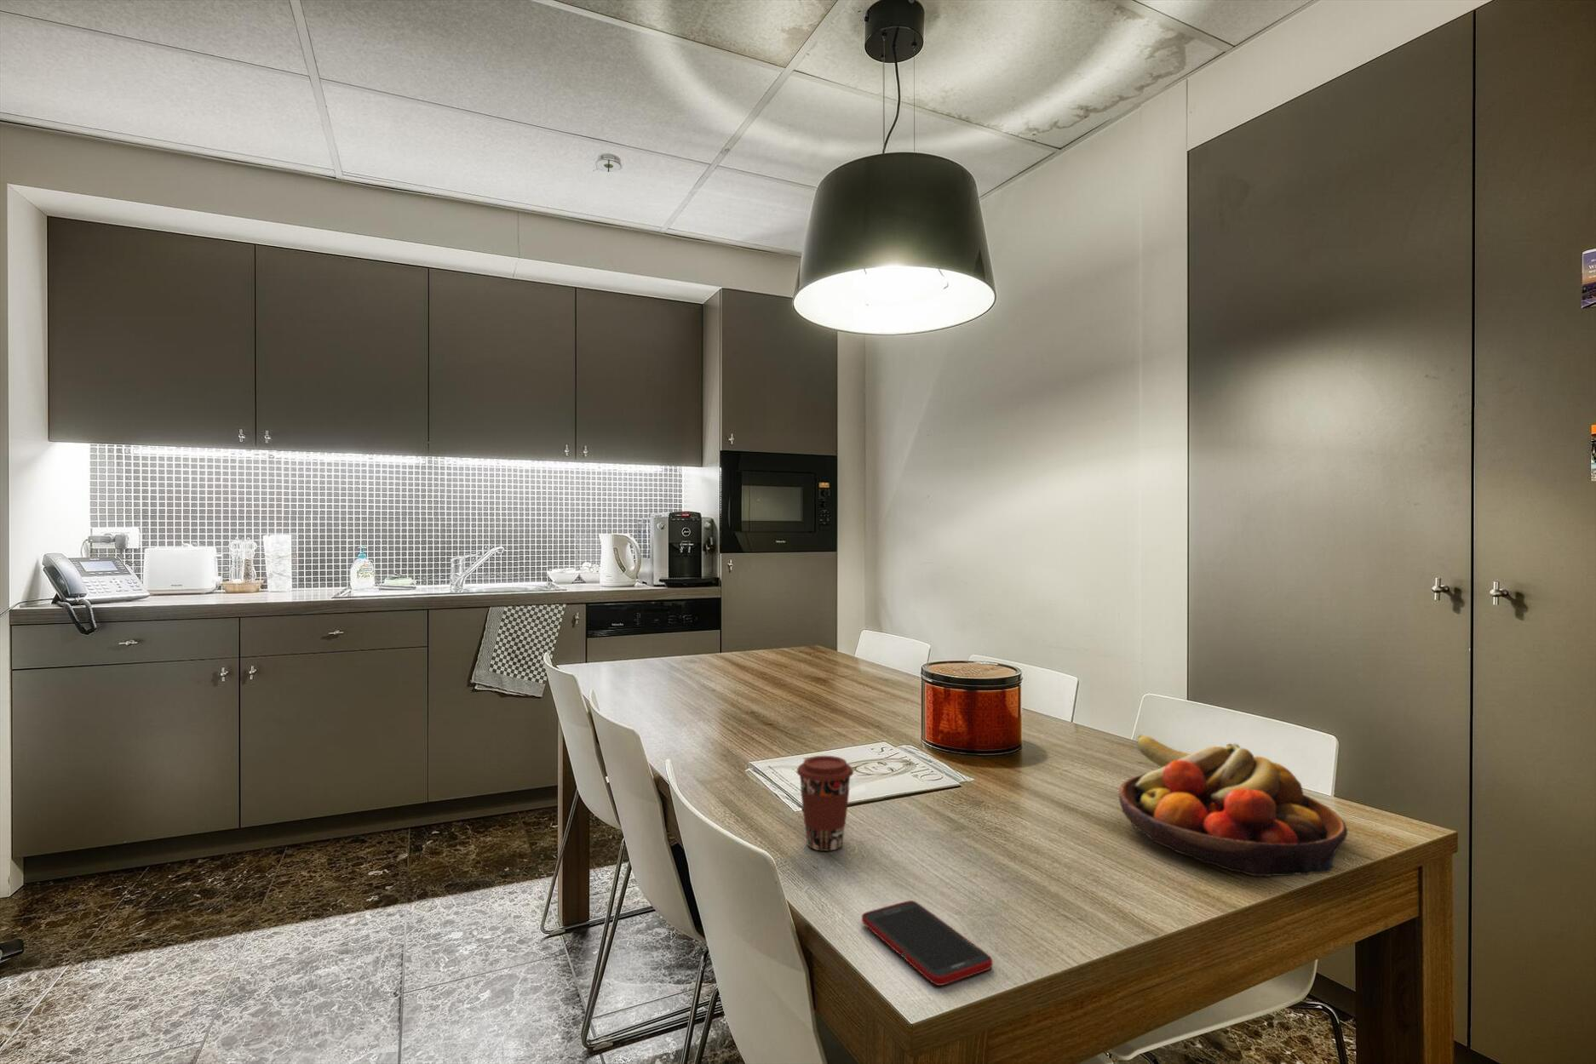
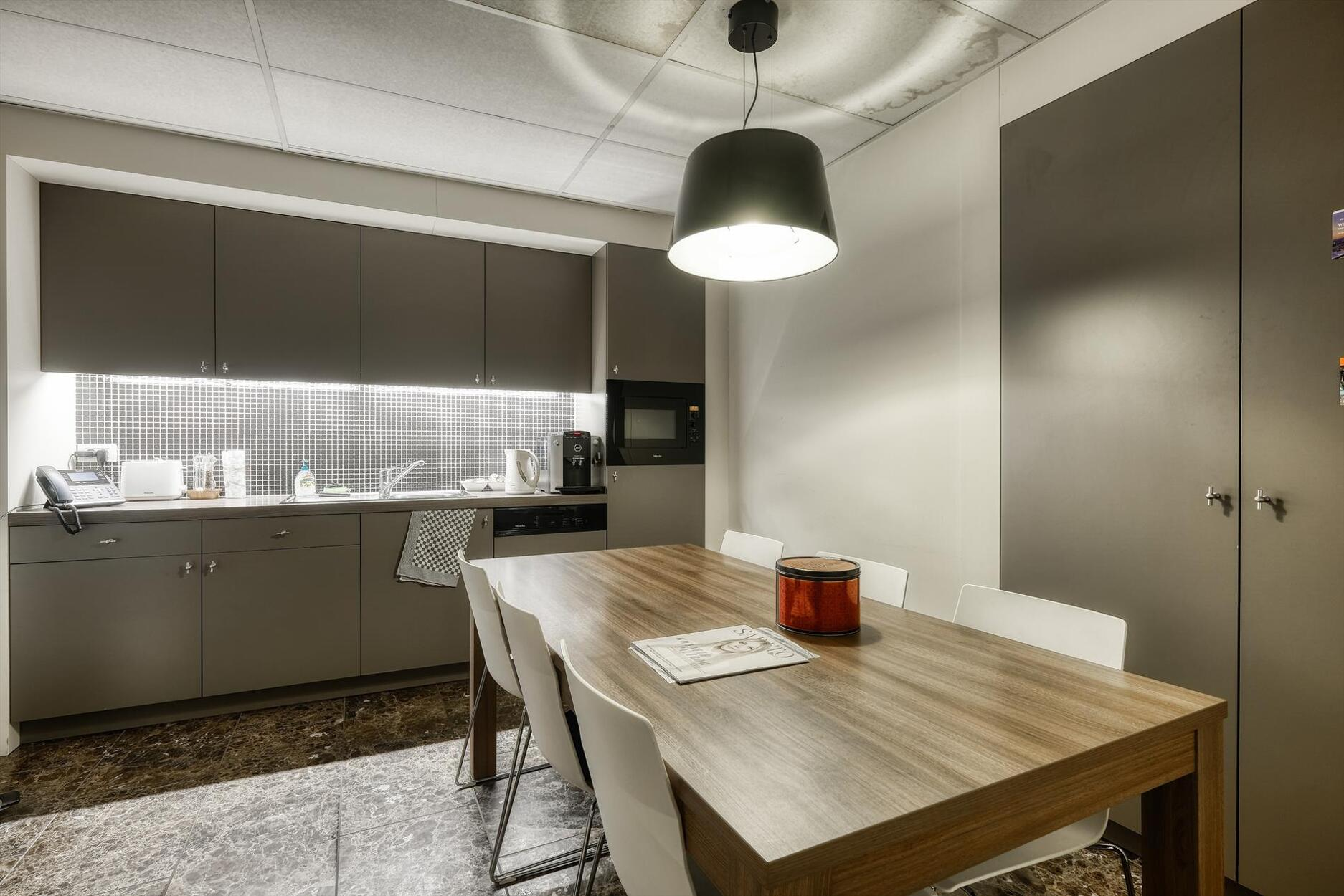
- fruit bowl [1117,734,1348,878]
- smoke detector [591,152,625,173]
- coffee cup [796,755,854,853]
- cell phone [861,900,993,987]
